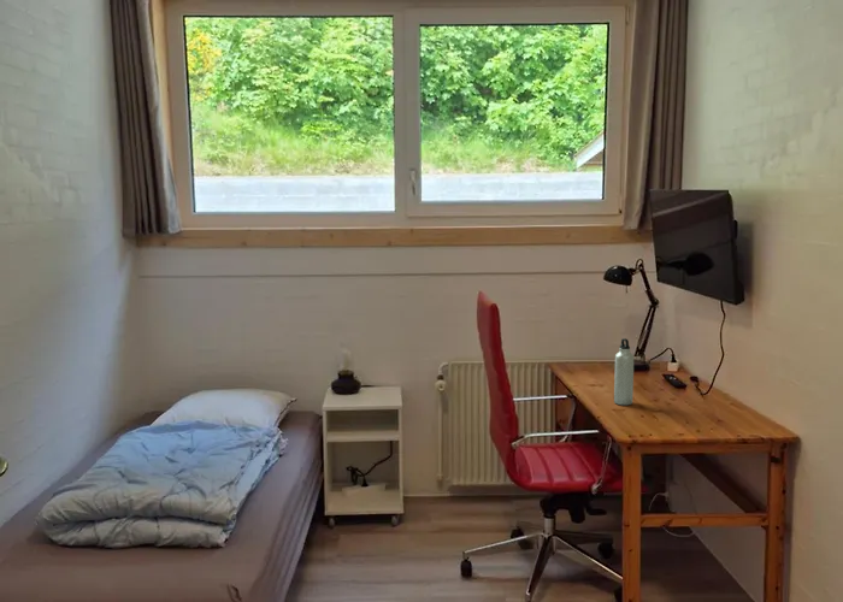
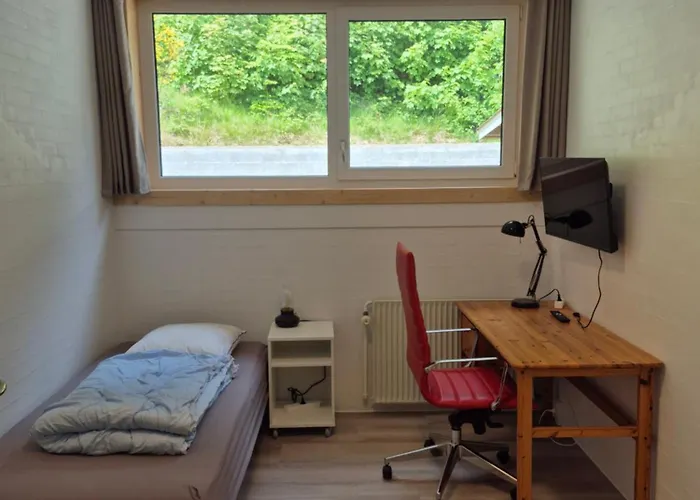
- water bottle [613,337,635,406]
